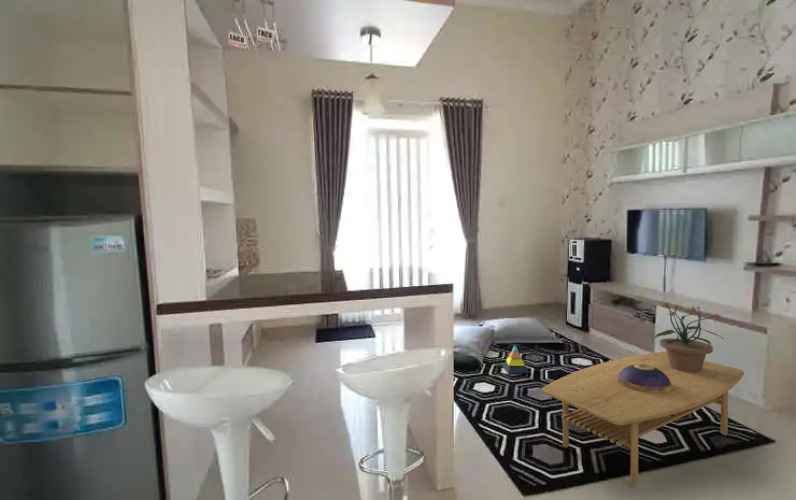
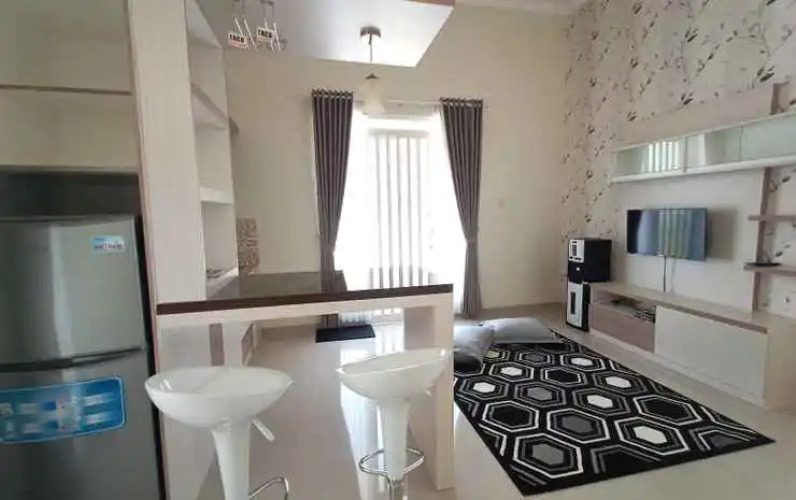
- decorative bowl [618,364,672,393]
- stacking toy [502,345,530,375]
- potted plant [654,301,725,373]
- coffee table [541,351,745,486]
